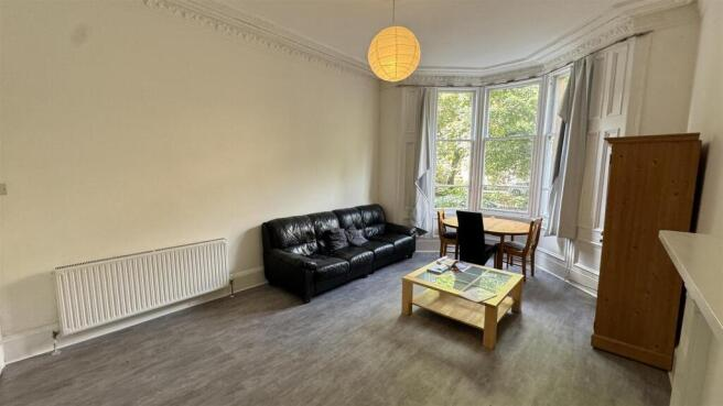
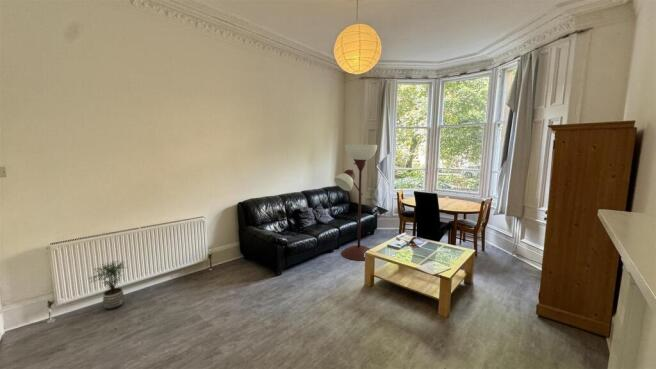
+ floor lamp [333,144,378,262]
+ potted plant [87,259,130,311]
